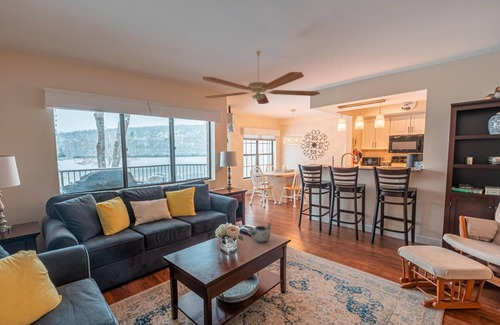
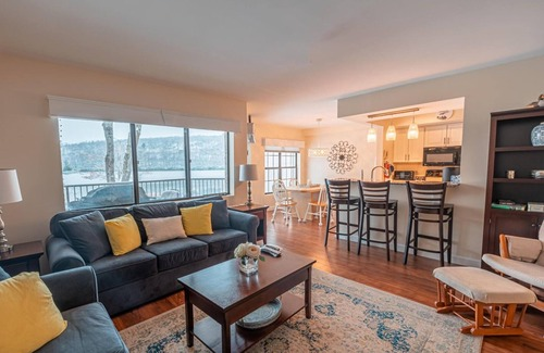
- decorative bowl [247,222,273,243]
- ceiling fan [201,50,321,105]
